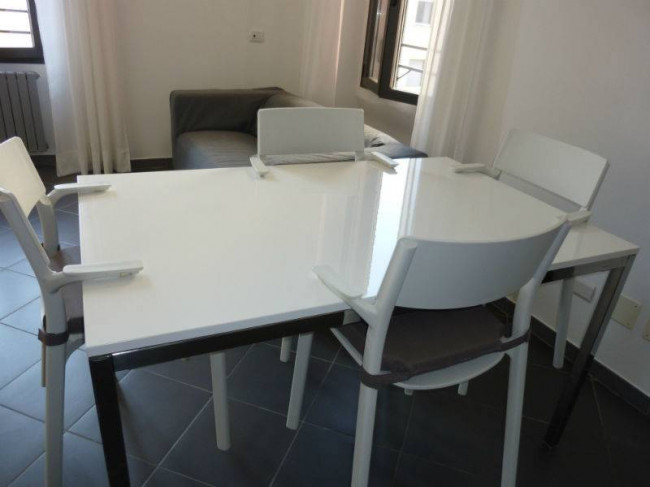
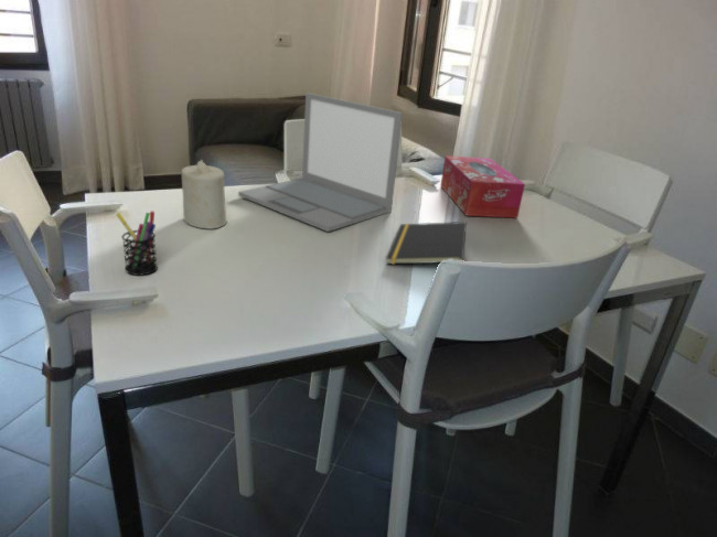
+ tissue box [439,154,526,219]
+ laptop [237,92,404,233]
+ pen holder [115,210,159,277]
+ notepad [385,221,468,265]
+ candle [181,159,227,229]
